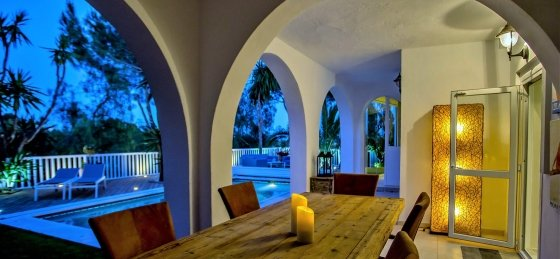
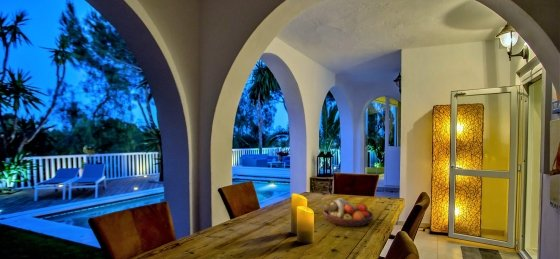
+ fruit bowl [322,197,375,228]
